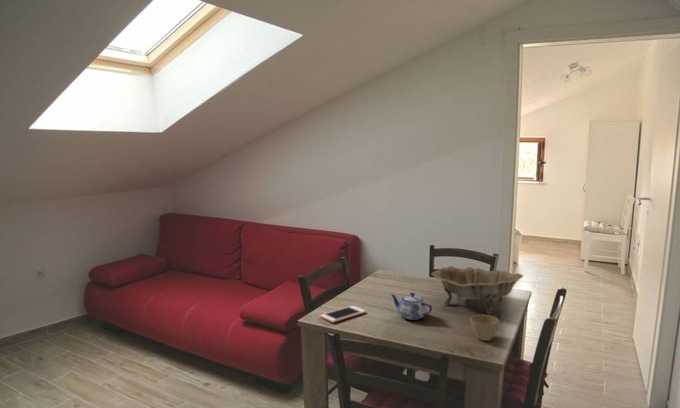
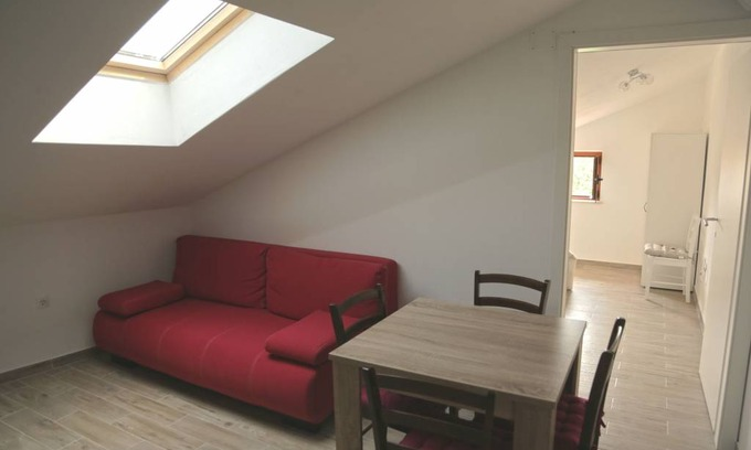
- flower pot [469,314,500,342]
- decorative bowl [430,265,524,315]
- cell phone [319,305,367,324]
- teapot [390,292,433,321]
